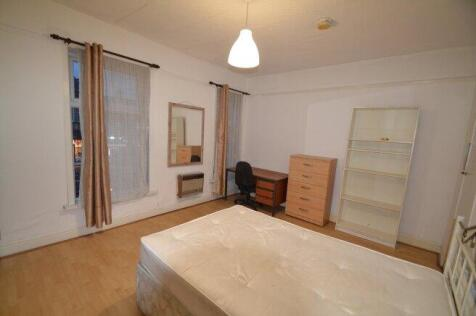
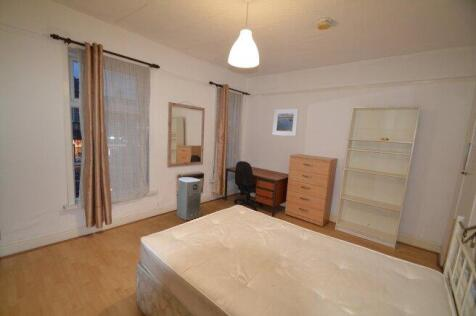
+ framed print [272,108,300,137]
+ air purifier [176,176,202,221]
